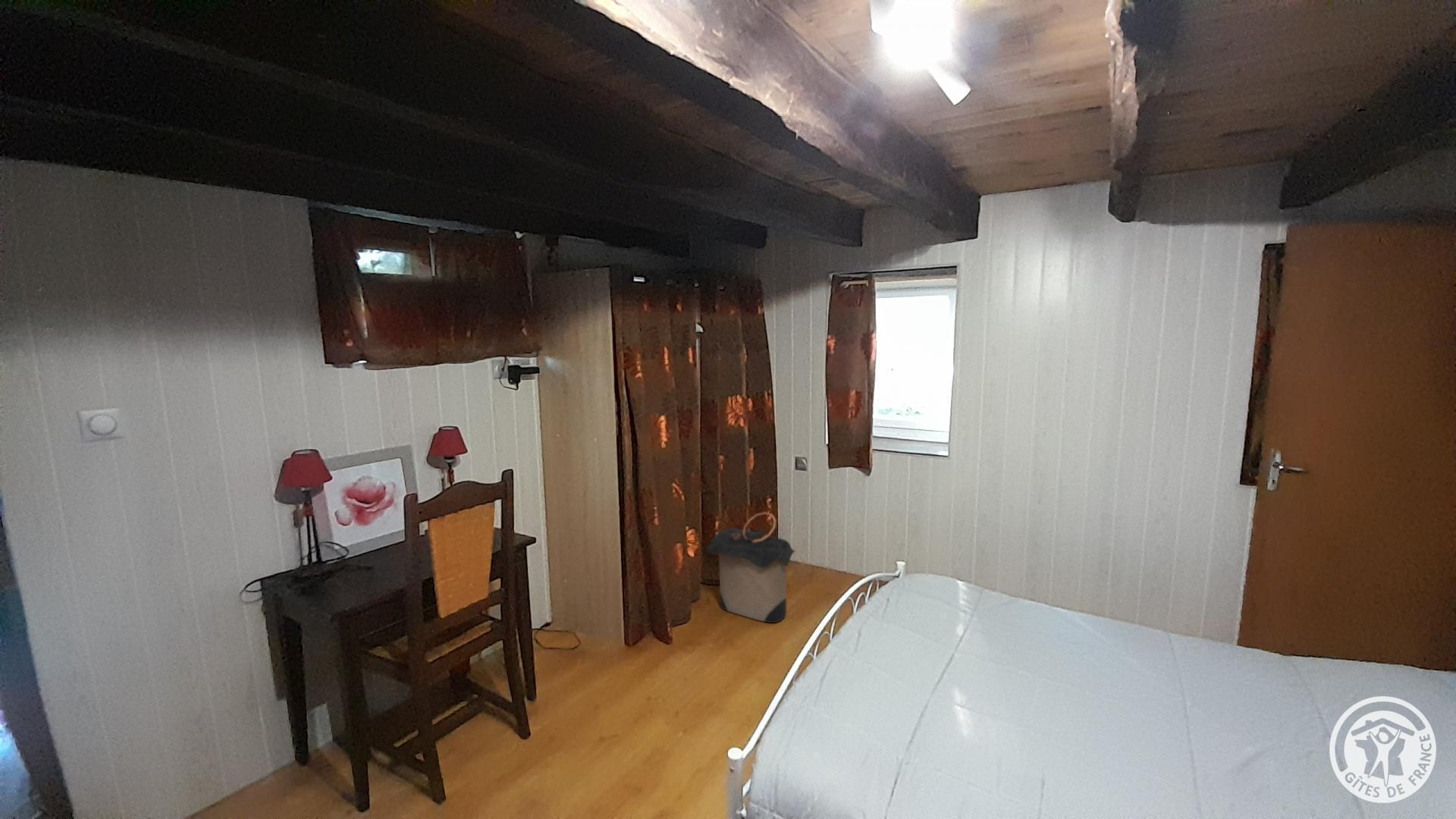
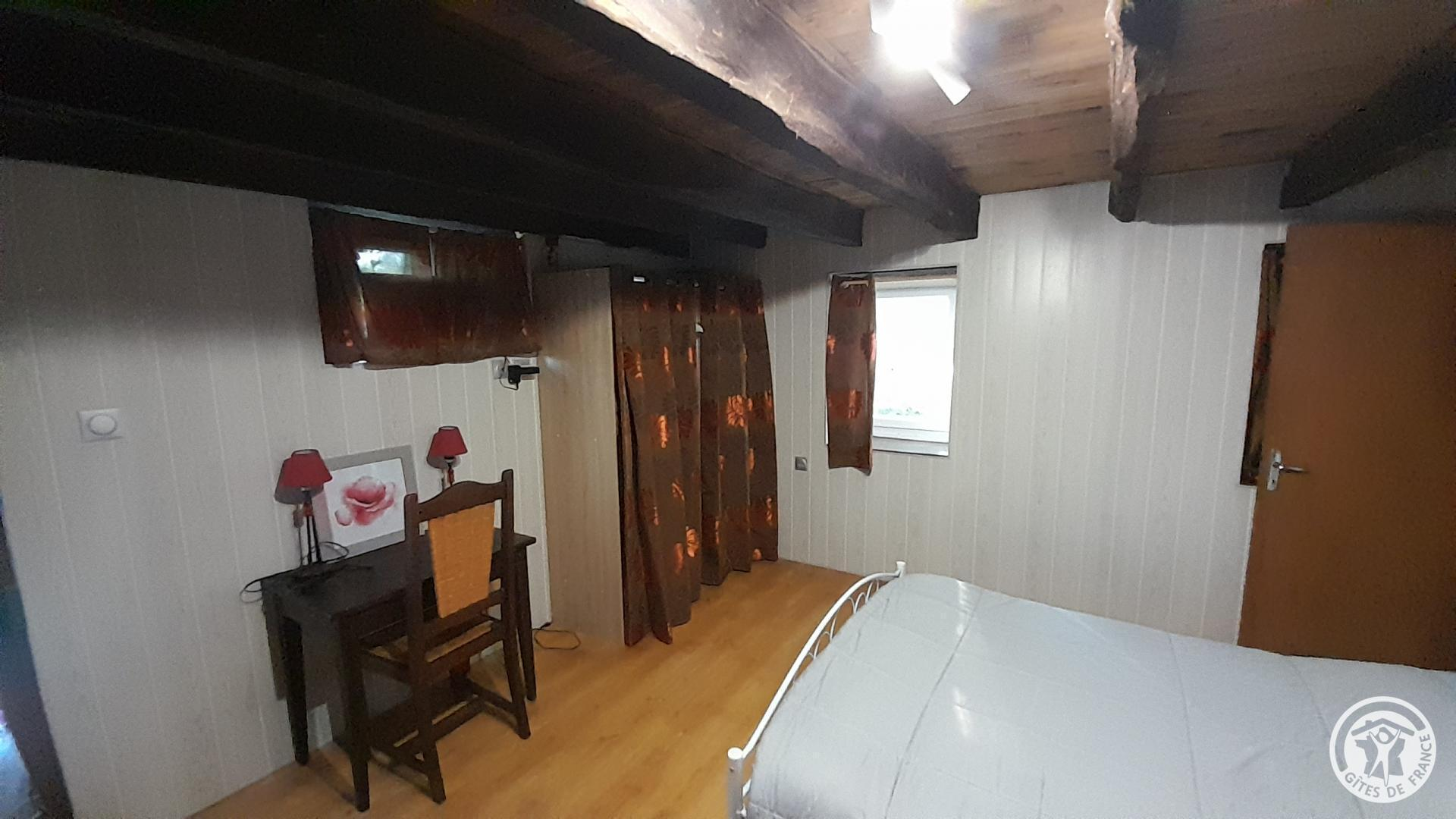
- laundry hamper [706,511,797,623]
